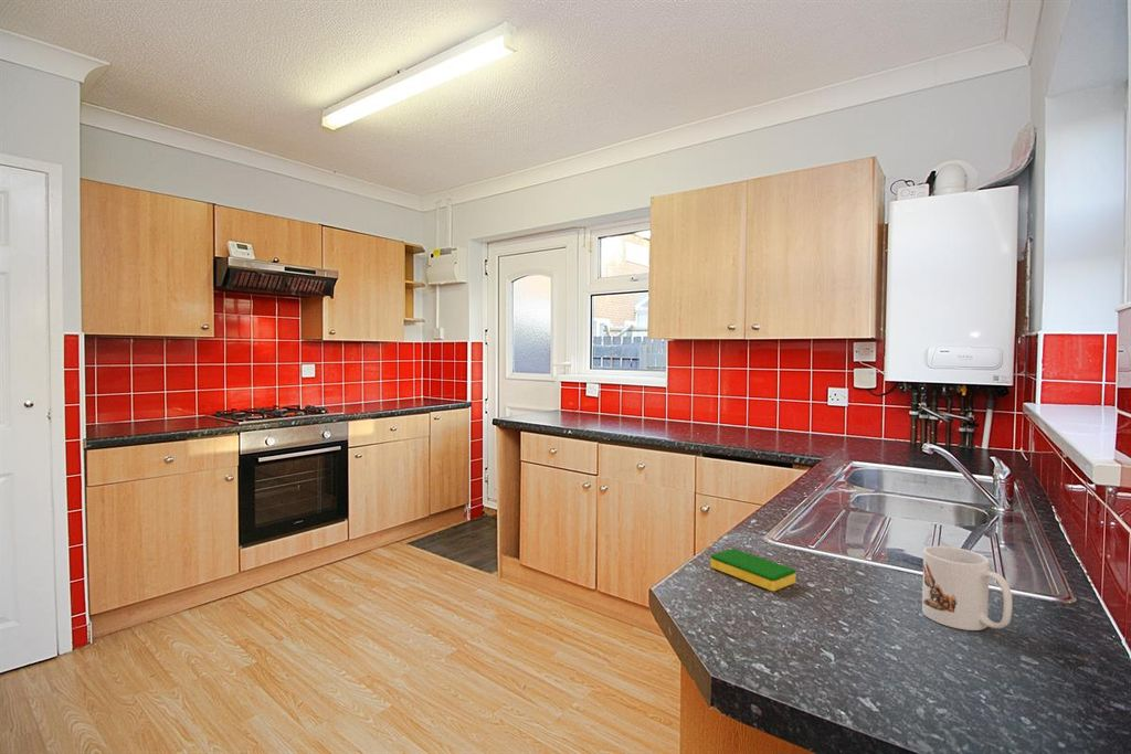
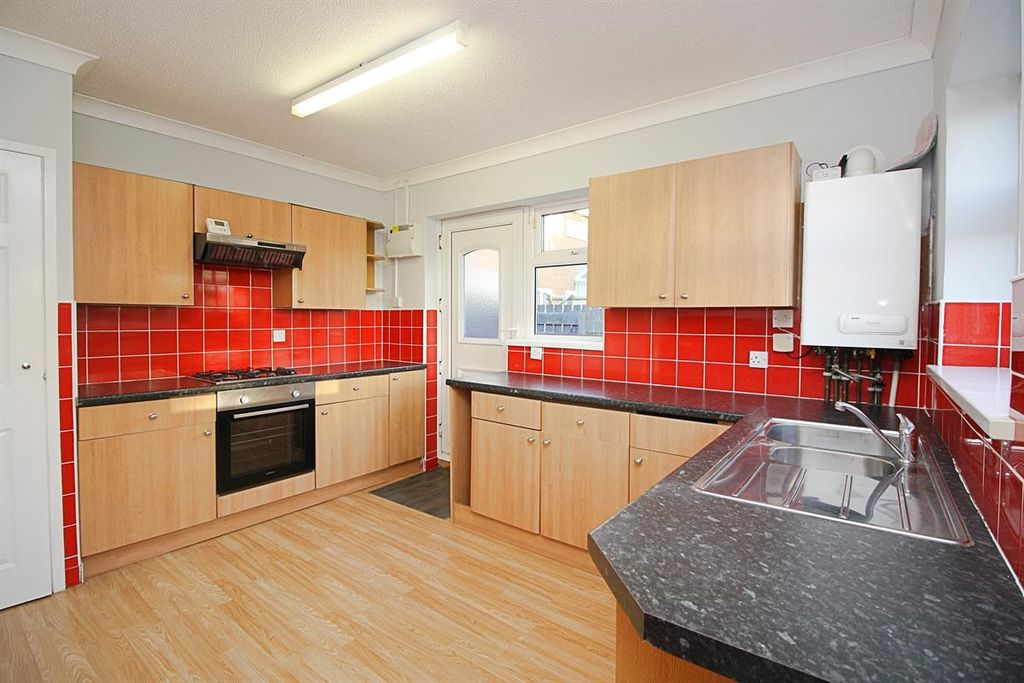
- dish sponge [710,548,797,592]
- mug [921,545,1013,631]
